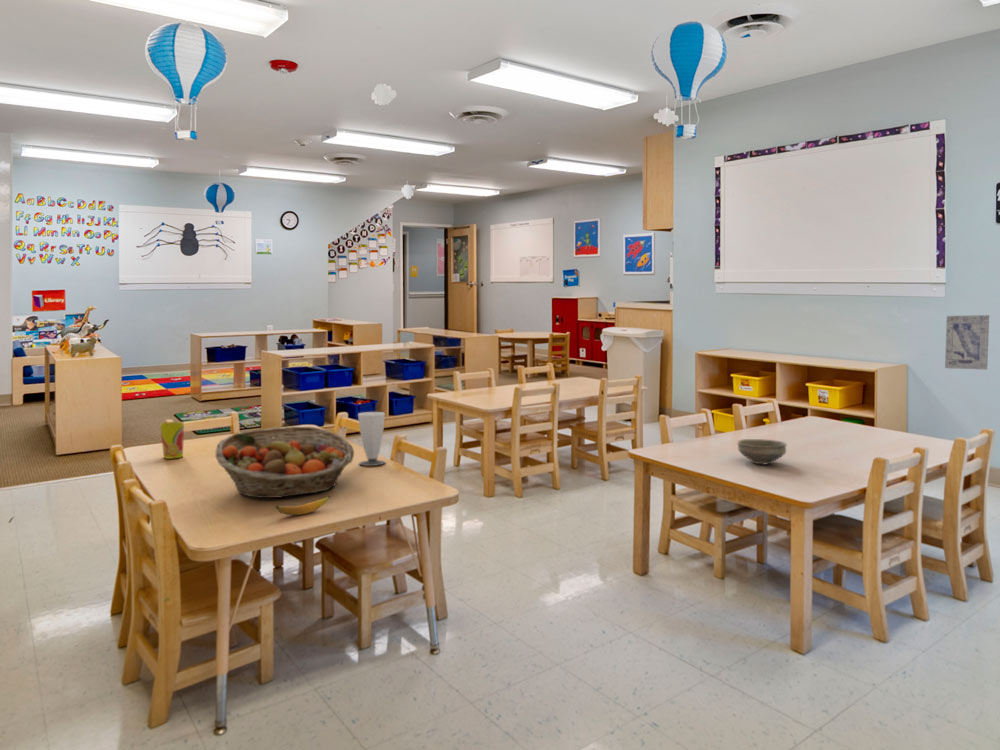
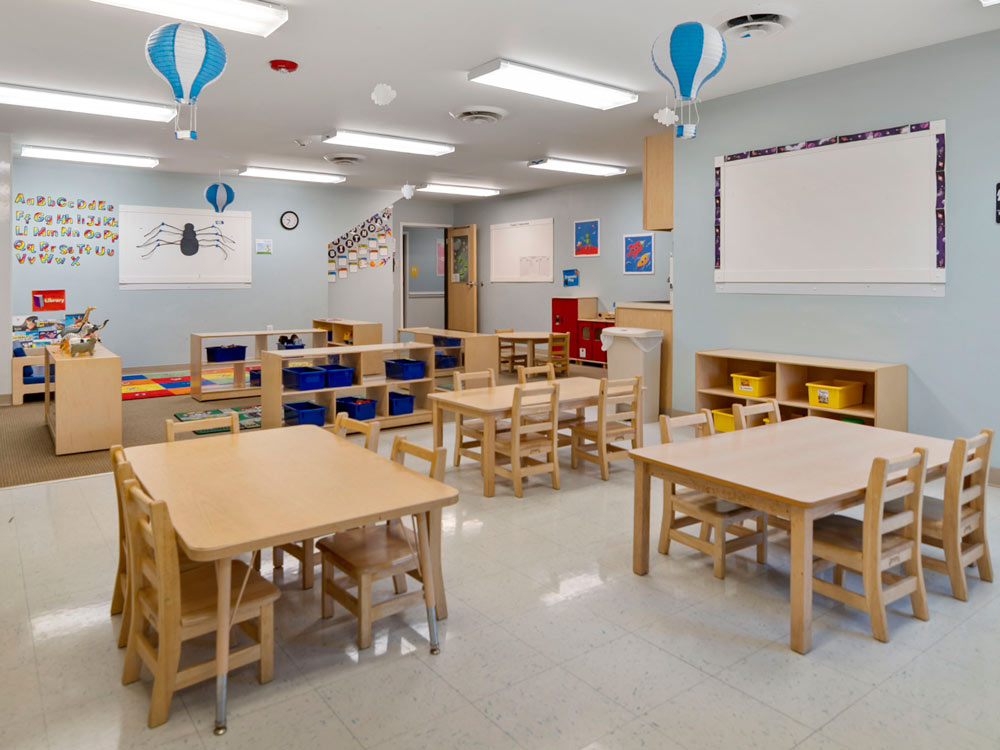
- cup [159,421,185,460]
- banana [274,495,331,516]
- cup [357,411,387,467]
- wall art [944,314,990,371]
- fruit basket [214,425,355,499]
- bowl [736,438,788,466]
